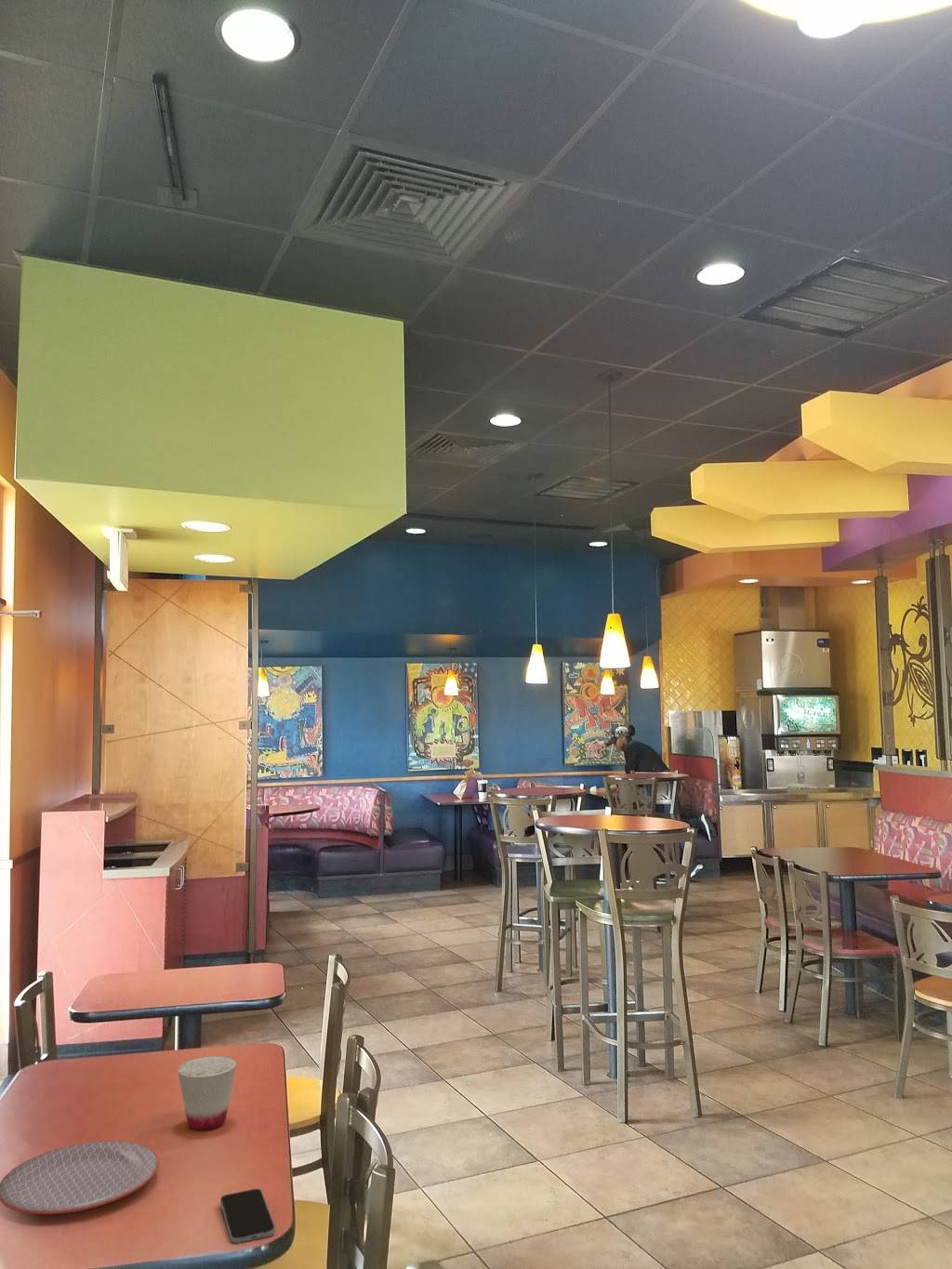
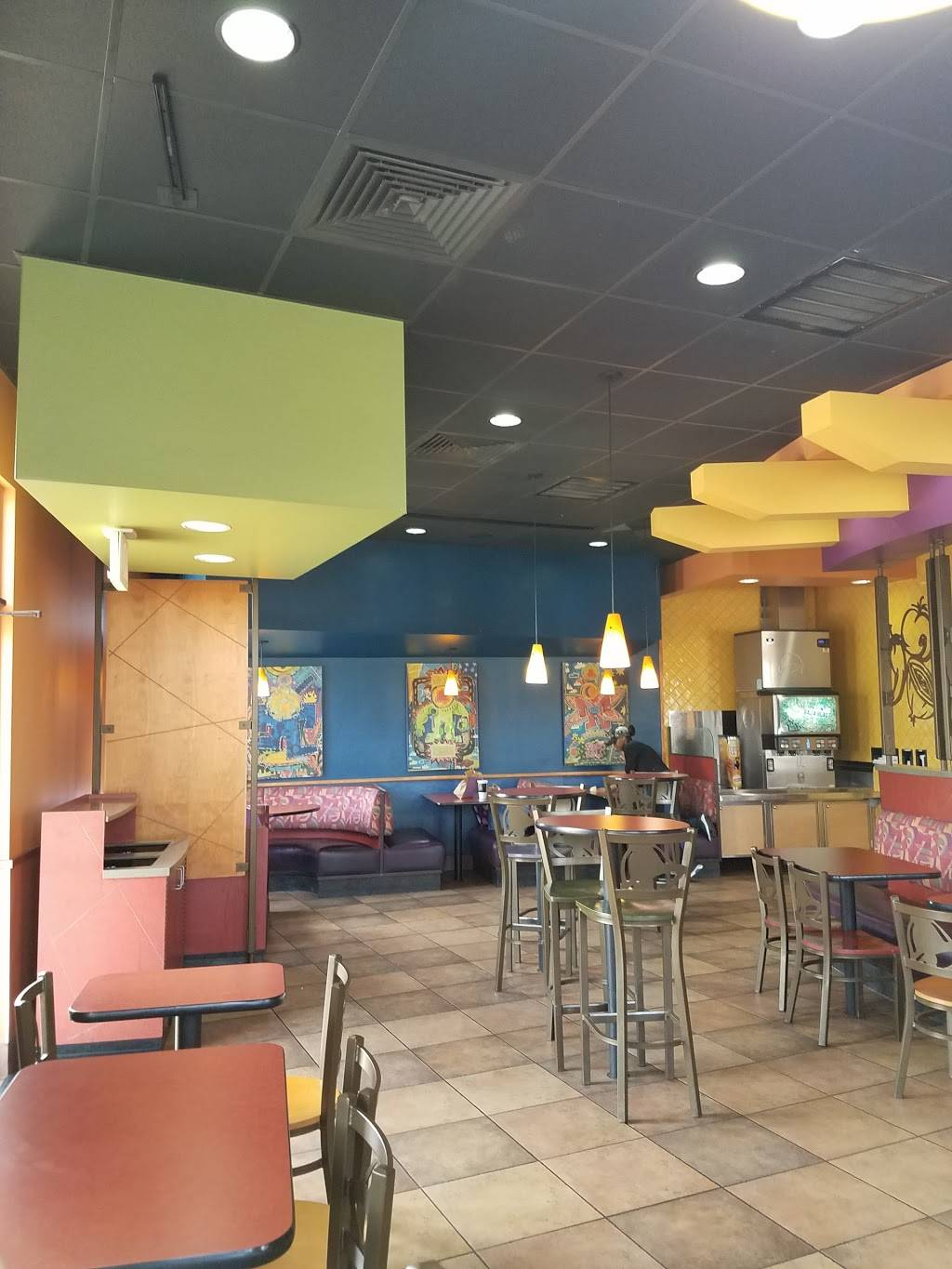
- smartphone [219,1188,276,1244]
- plate [0,1140,160,1215]
- cup [177,1055,237,1131]
